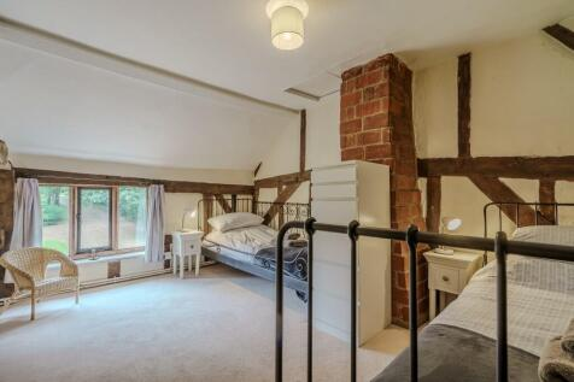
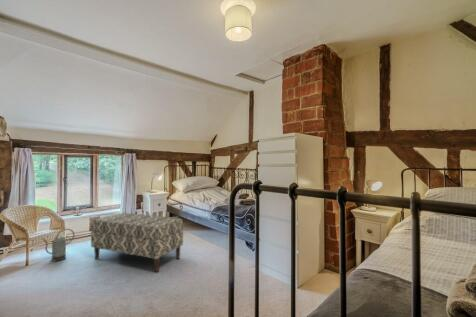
+ watering can [42,228,75,262]
+ bench [90,212,184,273]
